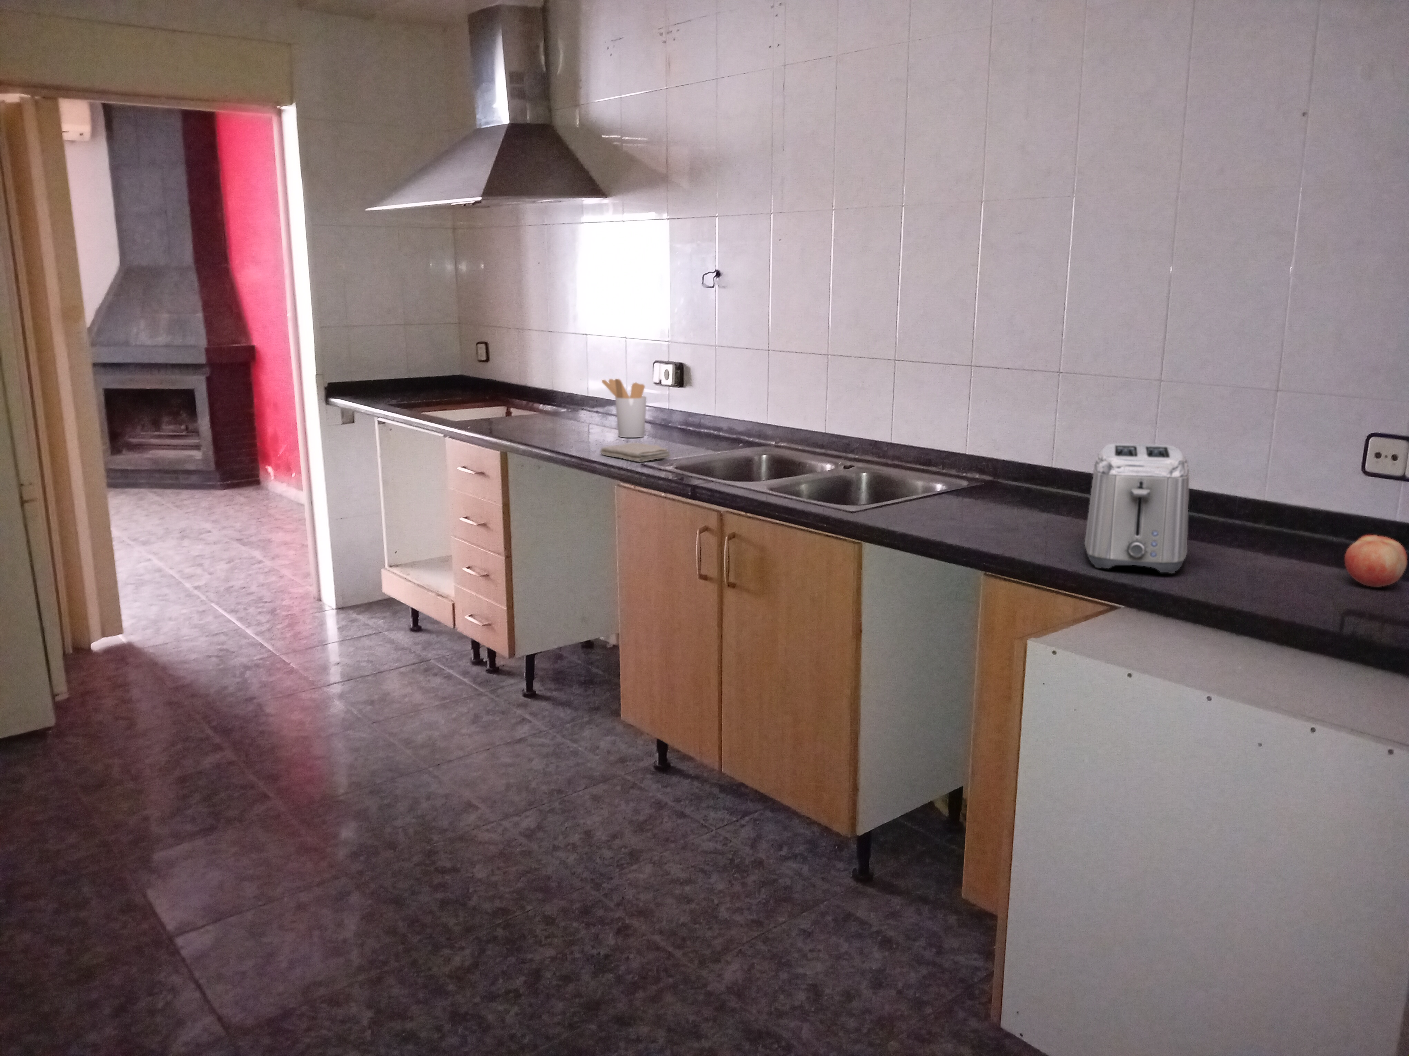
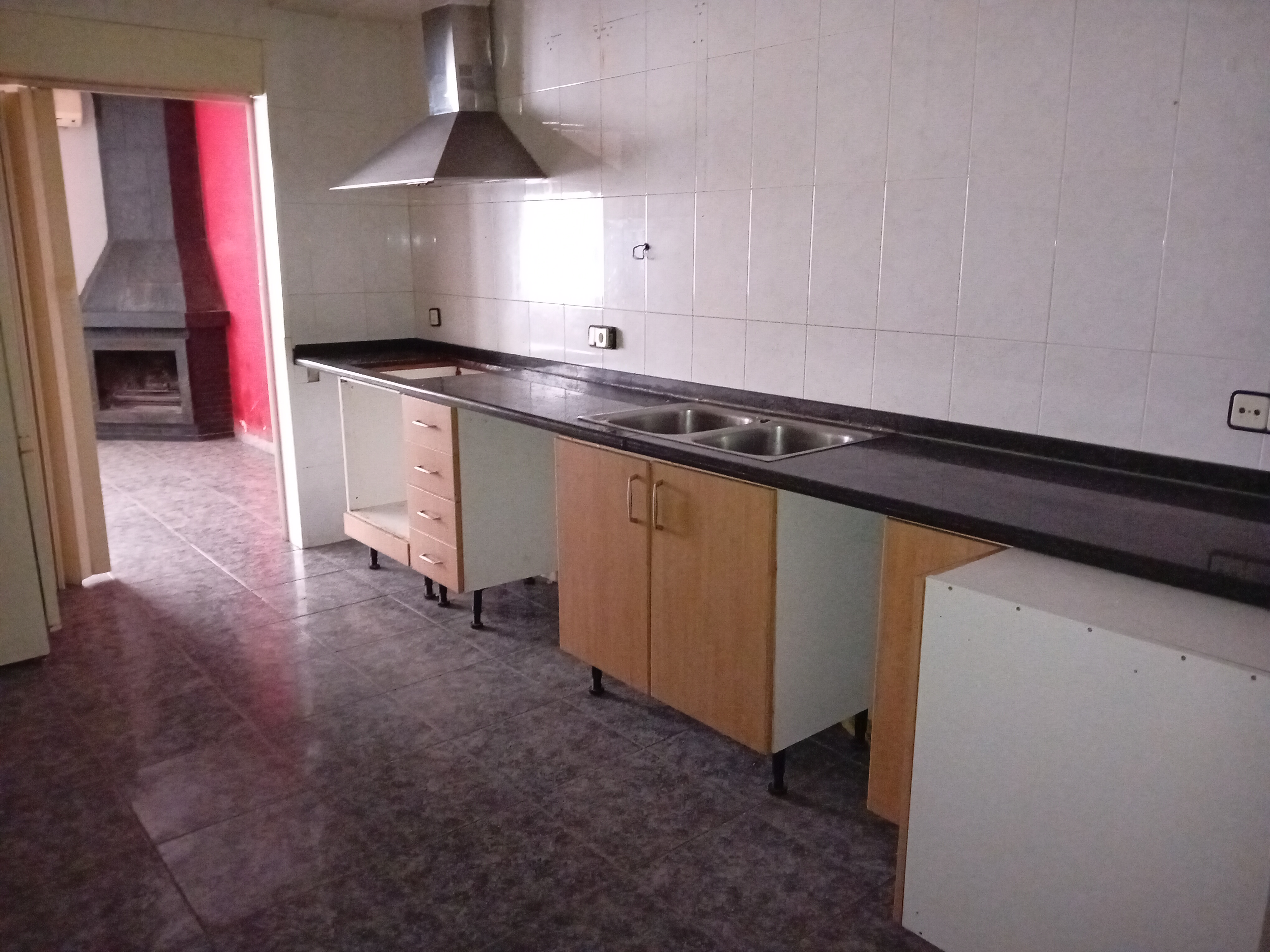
- washcloth [600,443,671,463]
- utensil holder [601,378,647,438]
- fruit [1345,535,1407,588]
- toaster [1084,443,1189,573]
